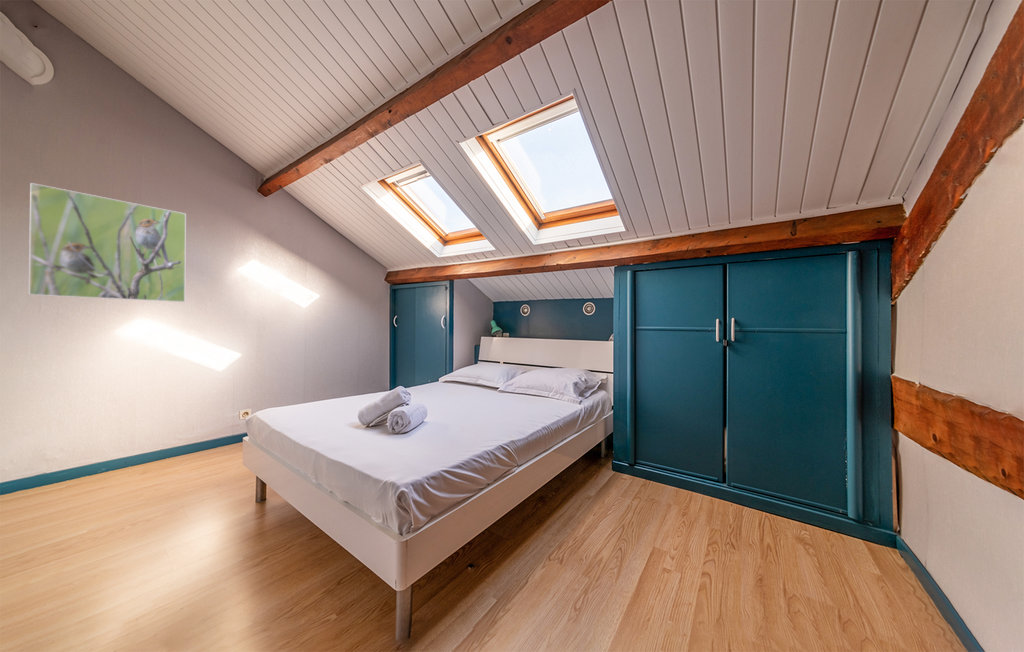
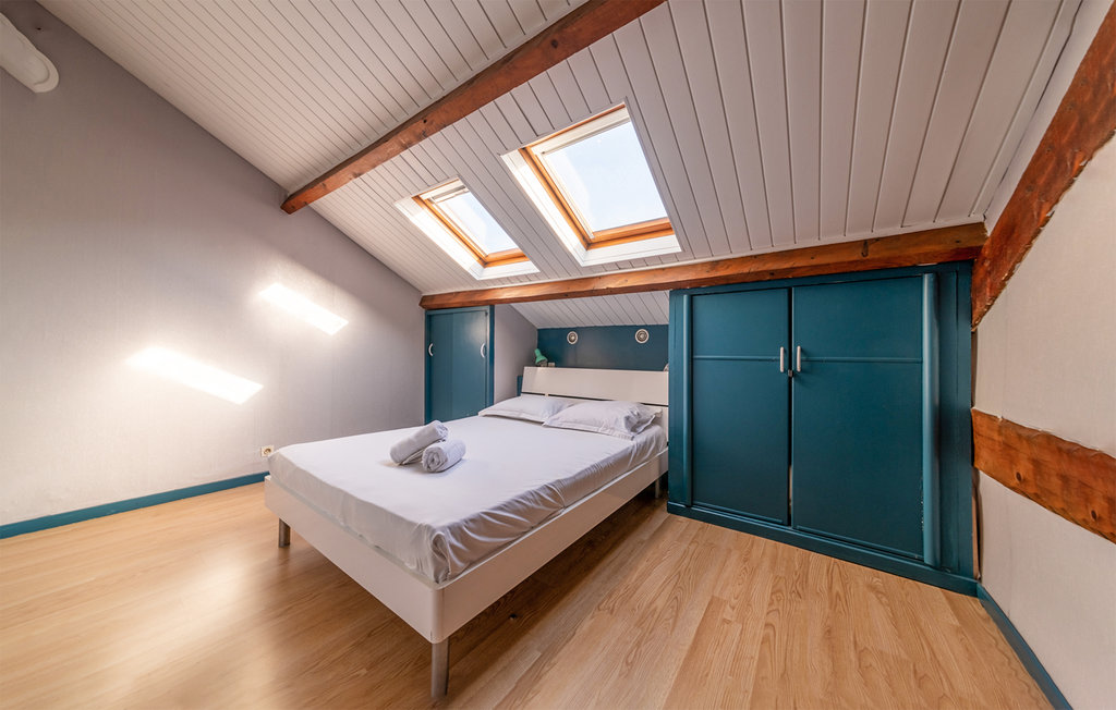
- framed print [28,182,187,303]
